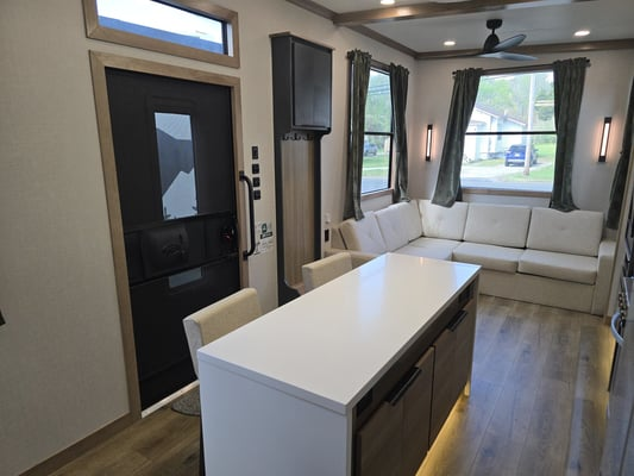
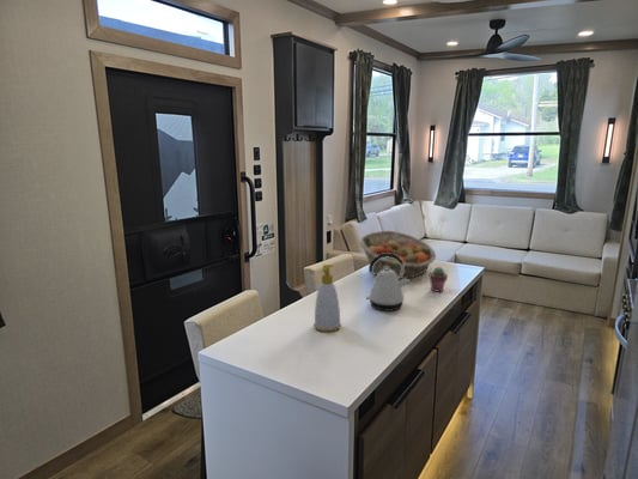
+ soap bottle [312,263,342,333]
+ potted succulent [427,266,449,293]
+ fruit basket [358,230,437,280]
+ kettle [365,254,411,311]
